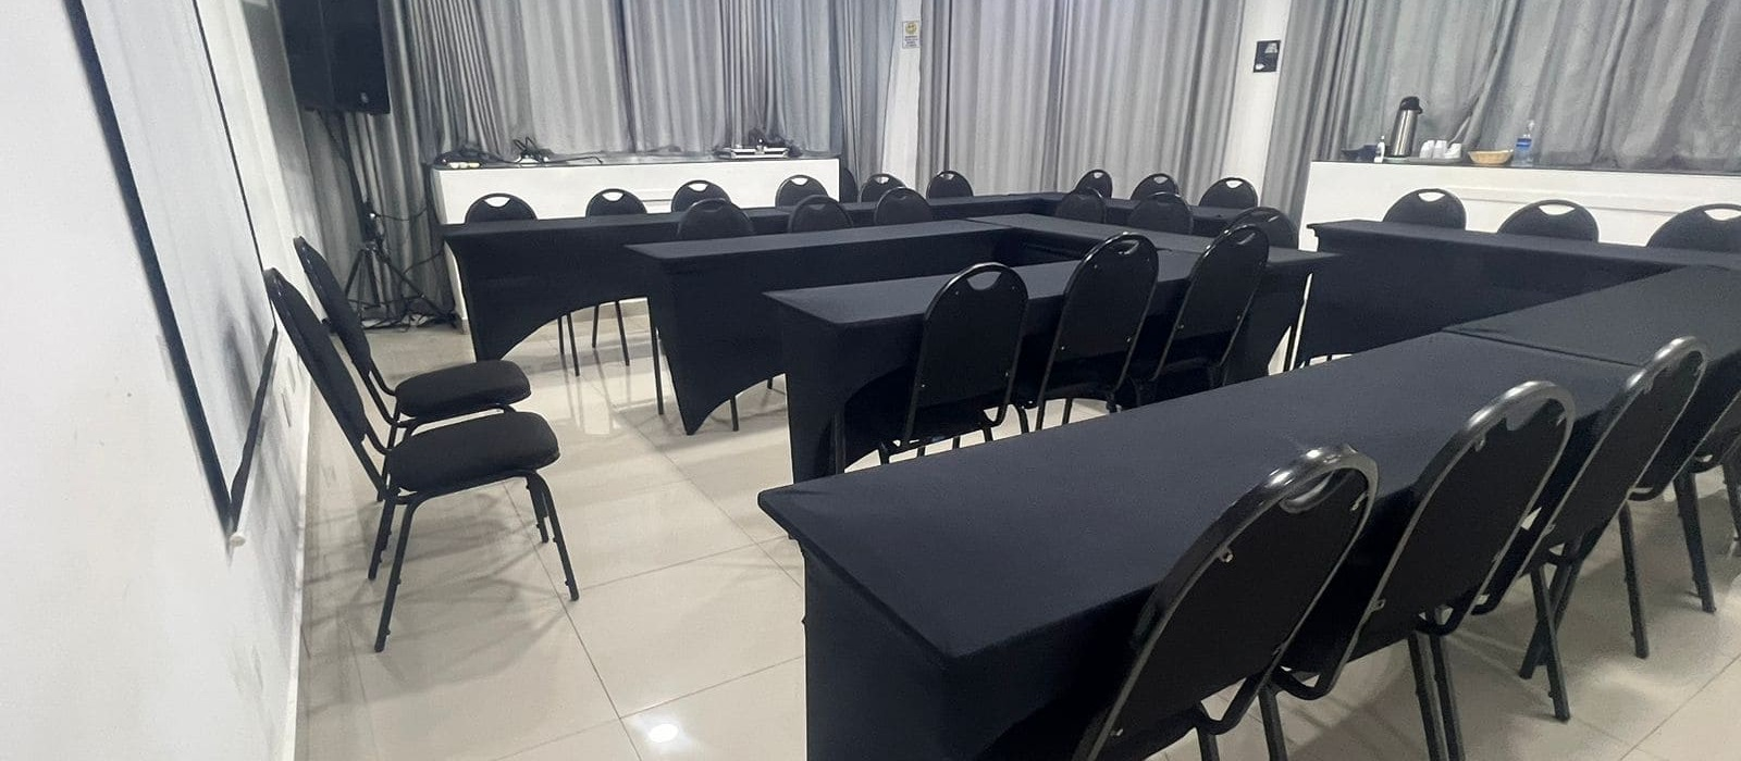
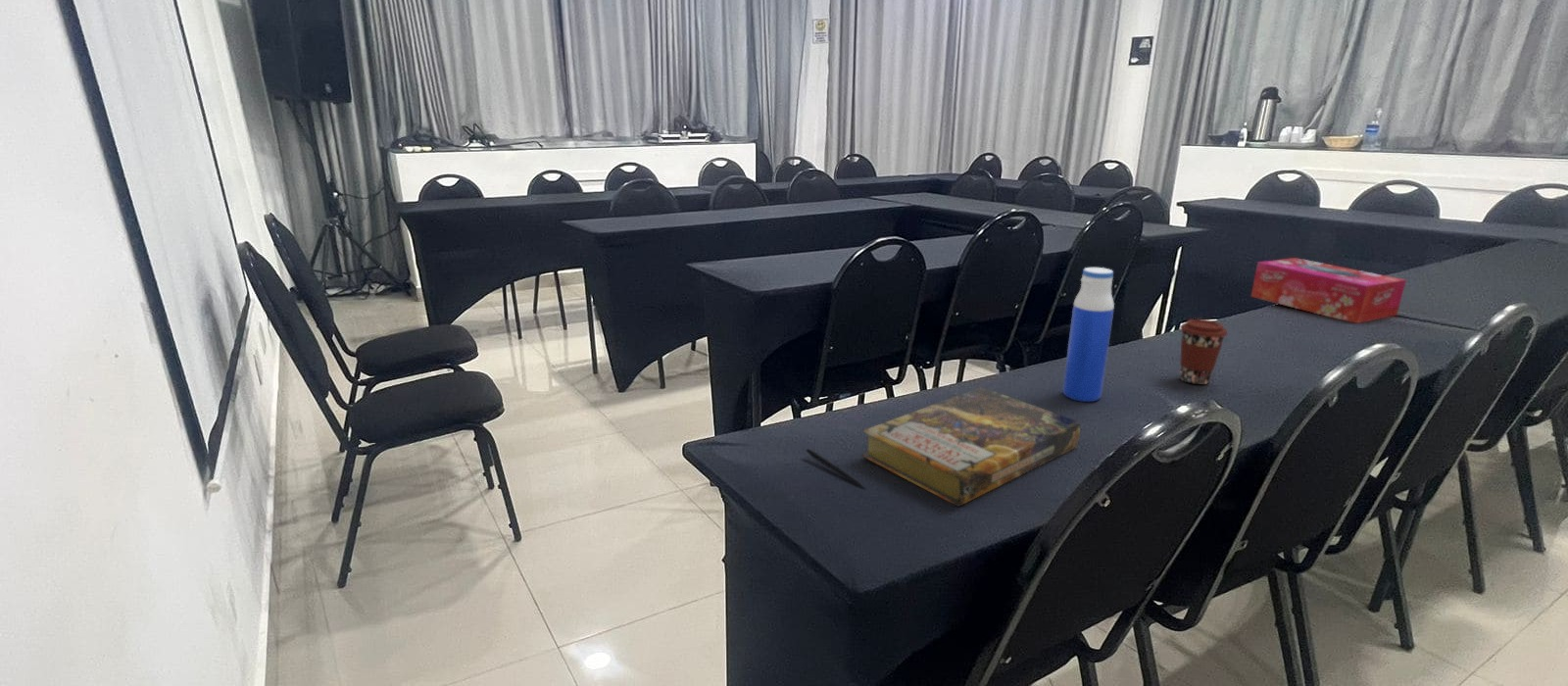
+ tissue box [1250,257,1407,324]
+ coffee cup [1179,319,1229,385]
+ pen [806,448,866,490]
+ water bottle [1062,267,1115,403]
+ book [860,386,1081,508]
